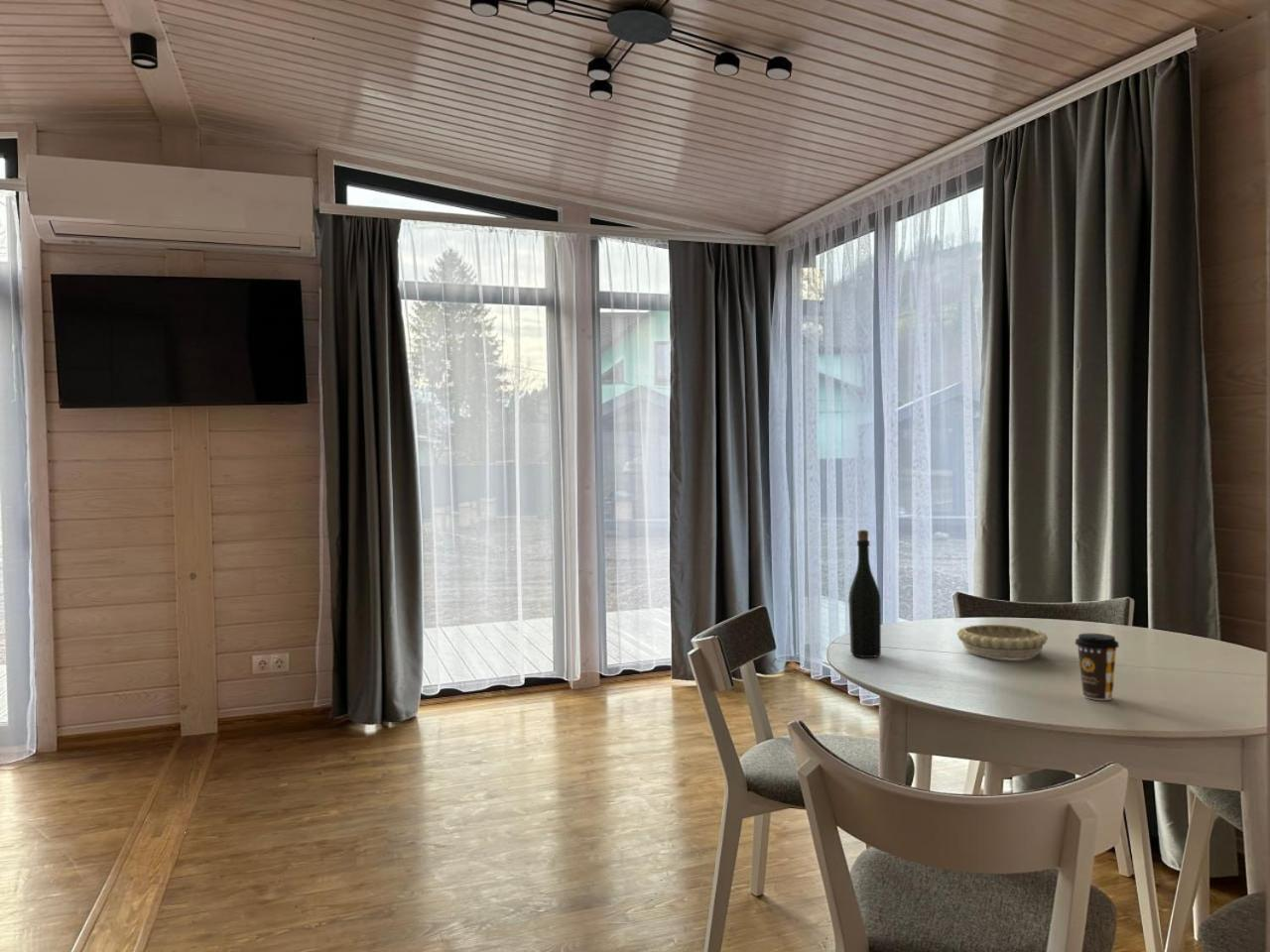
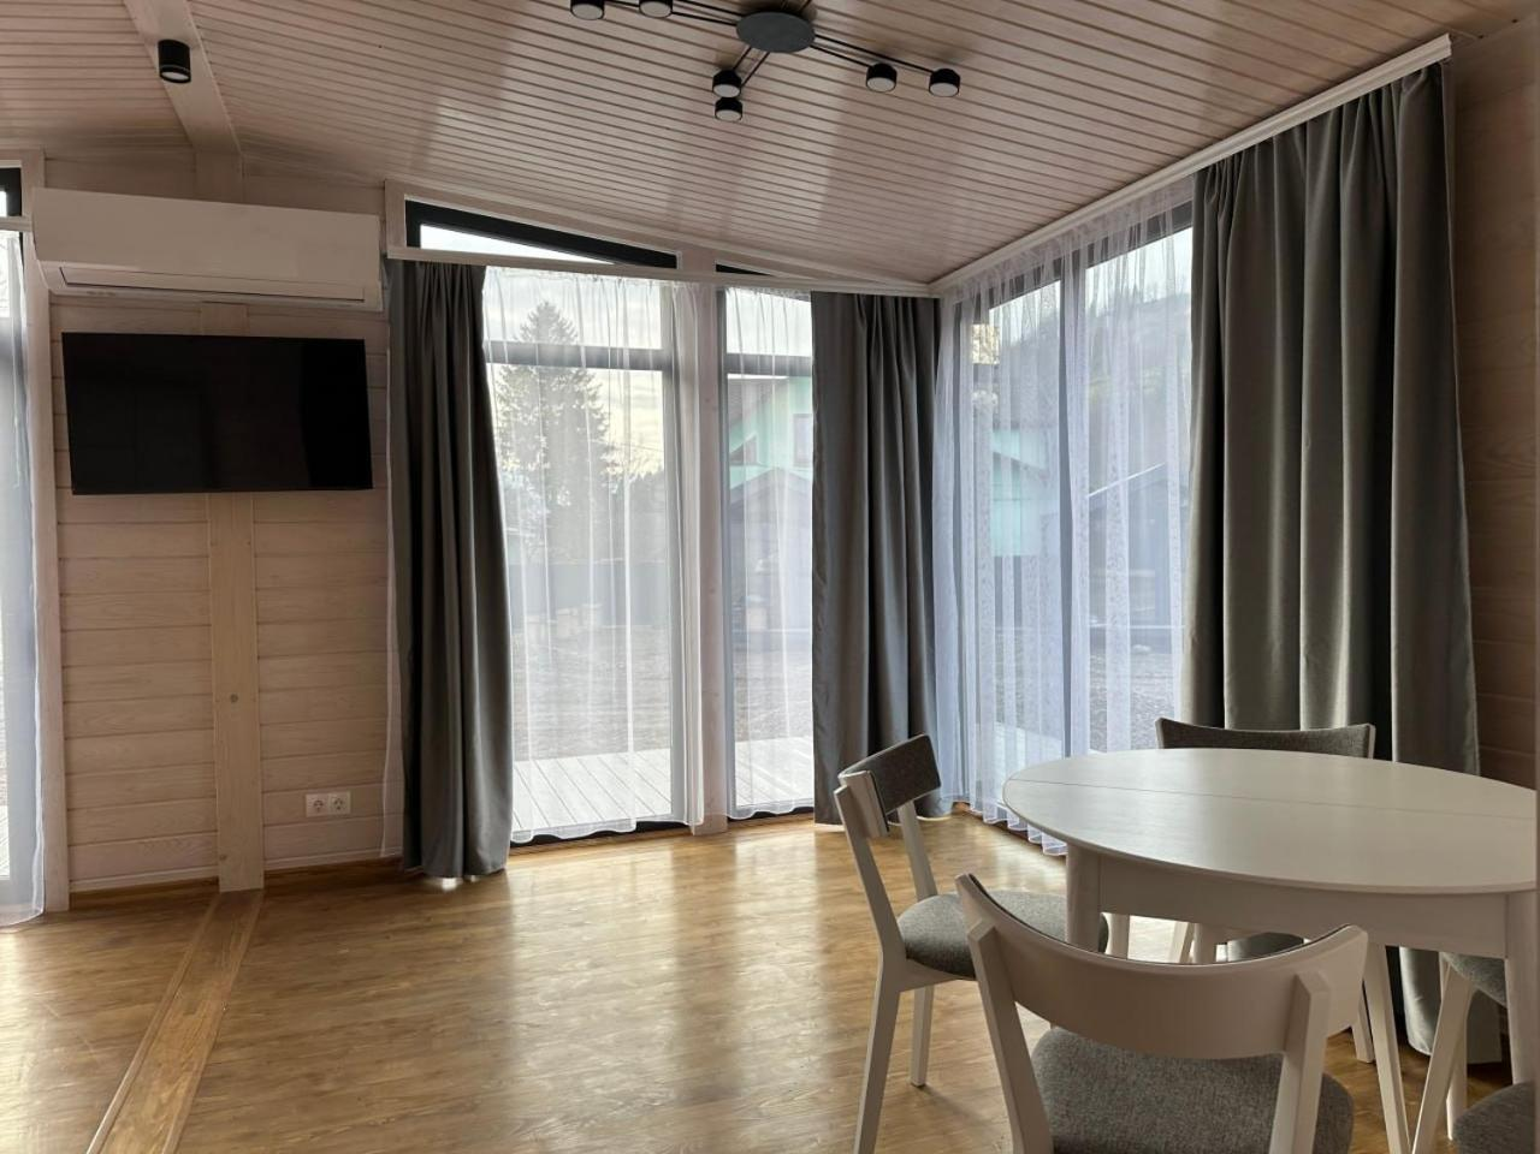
- coffee cup [1074,633,1120,701]
- bottle [847,529,882,658]
- decorative bowl [956,624,1049,659]
